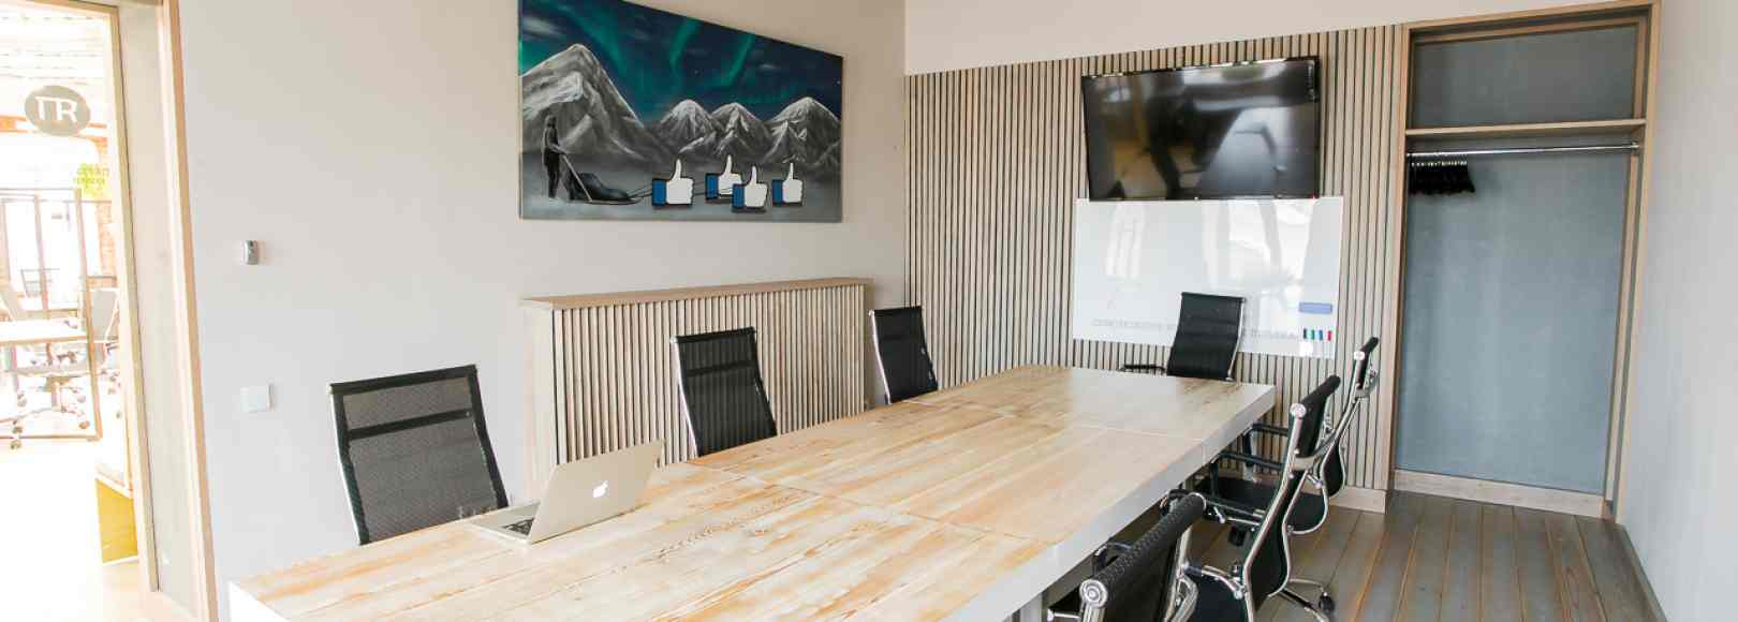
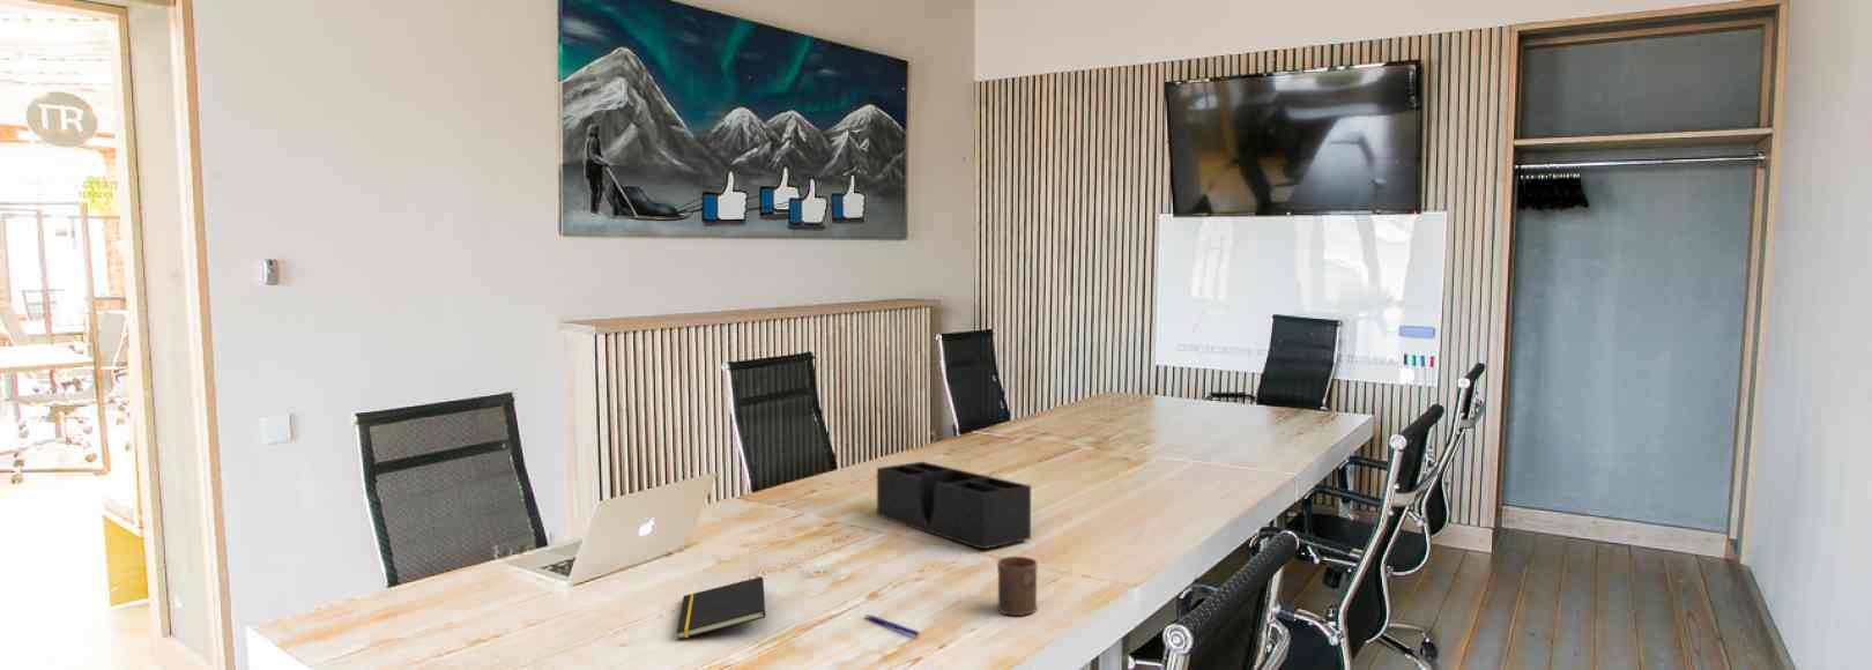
+ desk organizer [876,461,1032,549]
+ pen [864,614,920,638]
+ notepad [676,576,766,640]
+ cup [996,555,1037,617]
